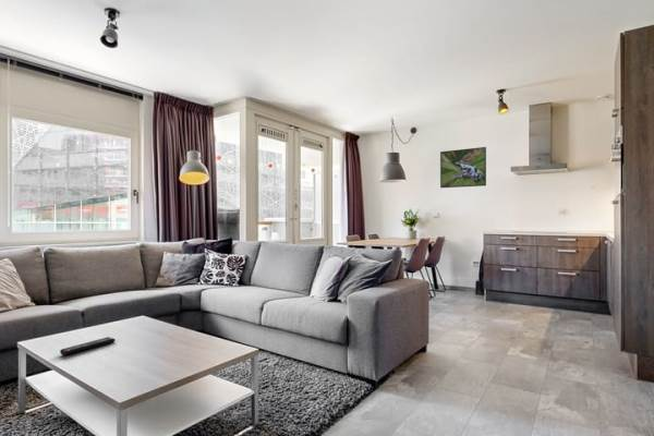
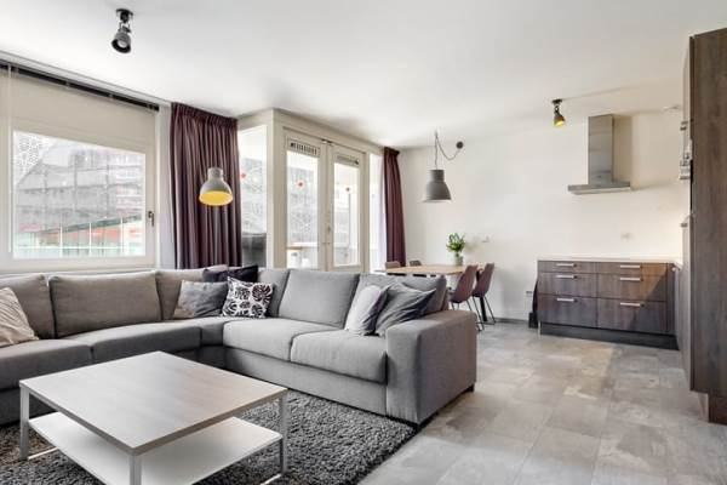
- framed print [439,146,487,189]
- remote control [59,336,116,356]
